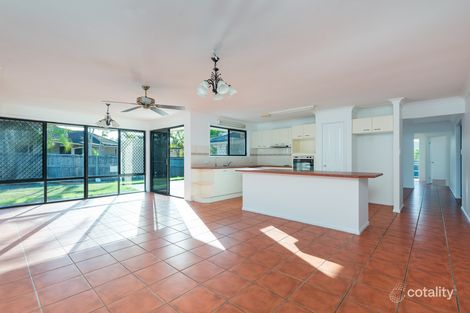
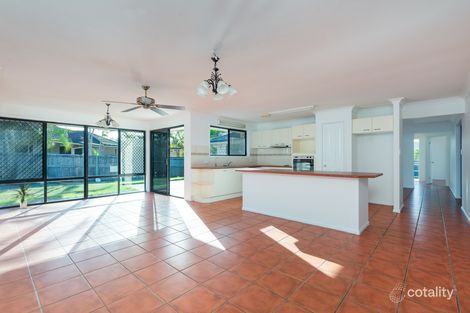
+ indoor plant [10,181,36,209]
